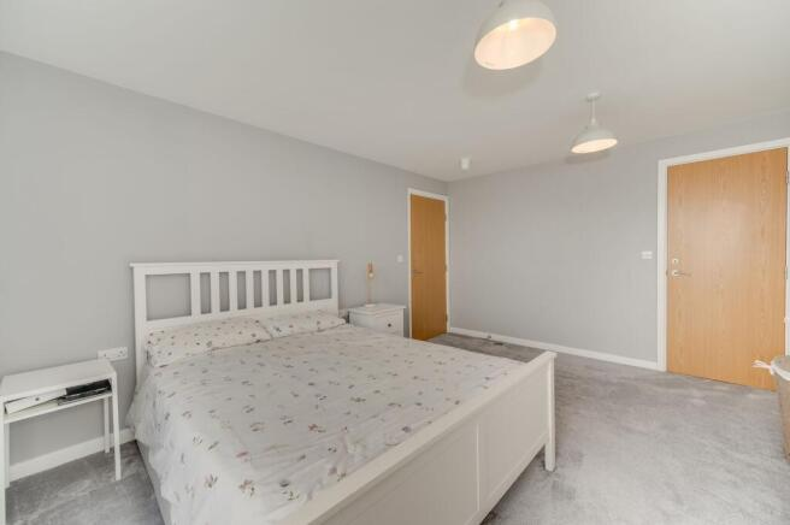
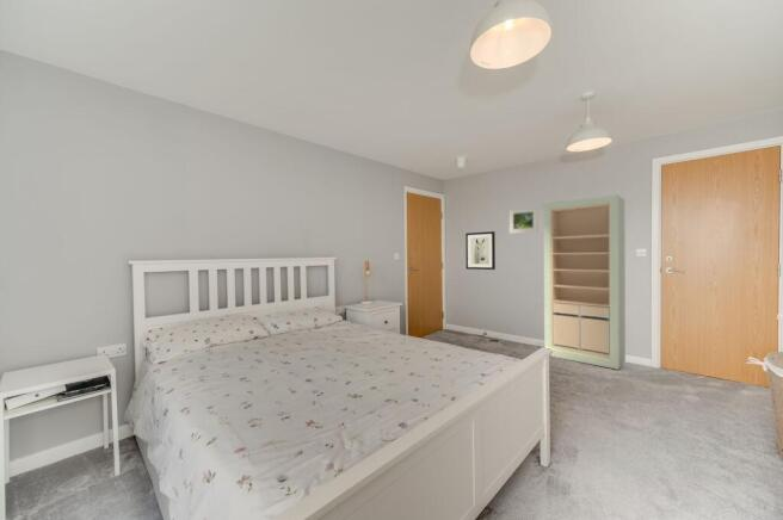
+ wall art [464,230,497,271]
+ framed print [508,206,540,235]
+ storage cabinet [541,194,627,371]
